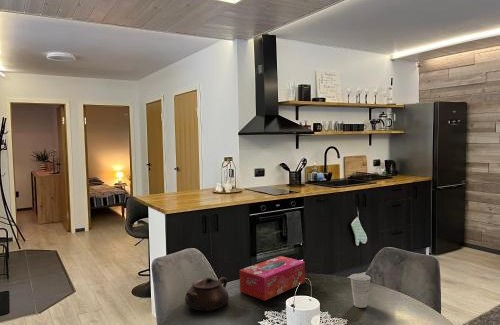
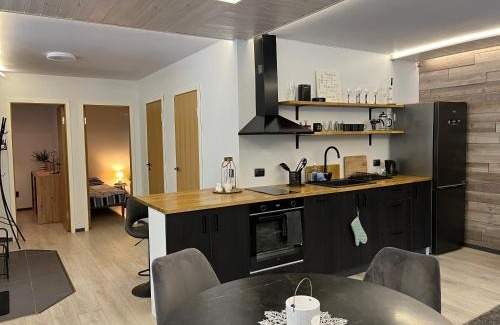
- teapot [184,276,230,312]
- tissue box [239,255,306,301]
- cup [349,273,372,309]
